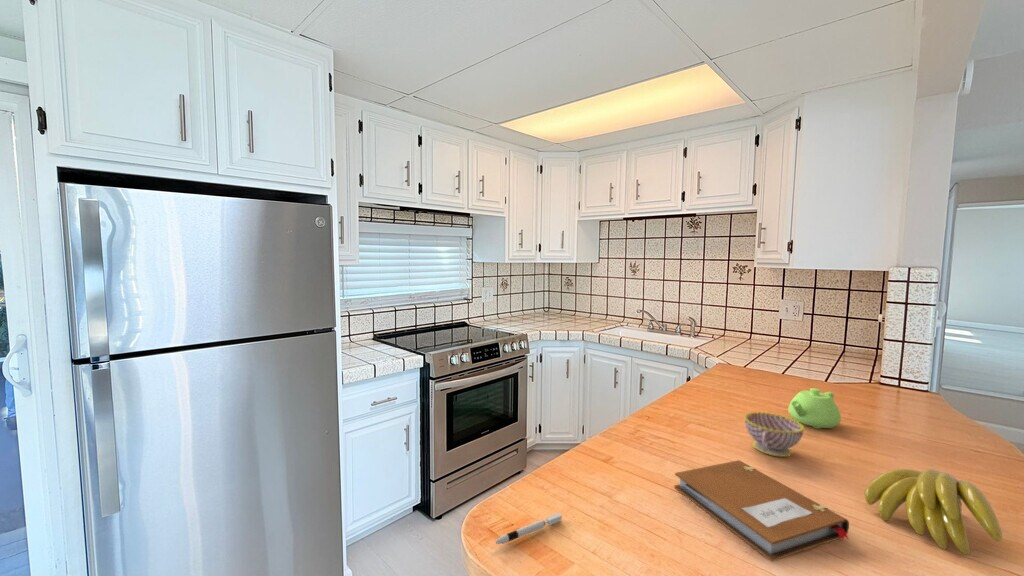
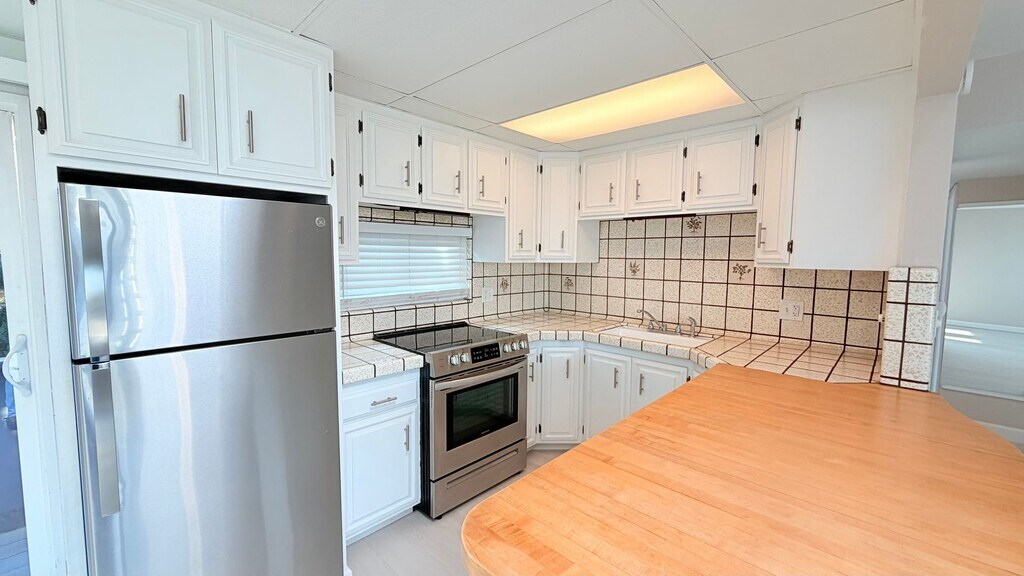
- teacup [743,411,805,458]
- banana [864,468,1003,556]
- notebook [673,459,850,562]
- pen [494,512,563,545]
- teapot [787,387,842,430]
